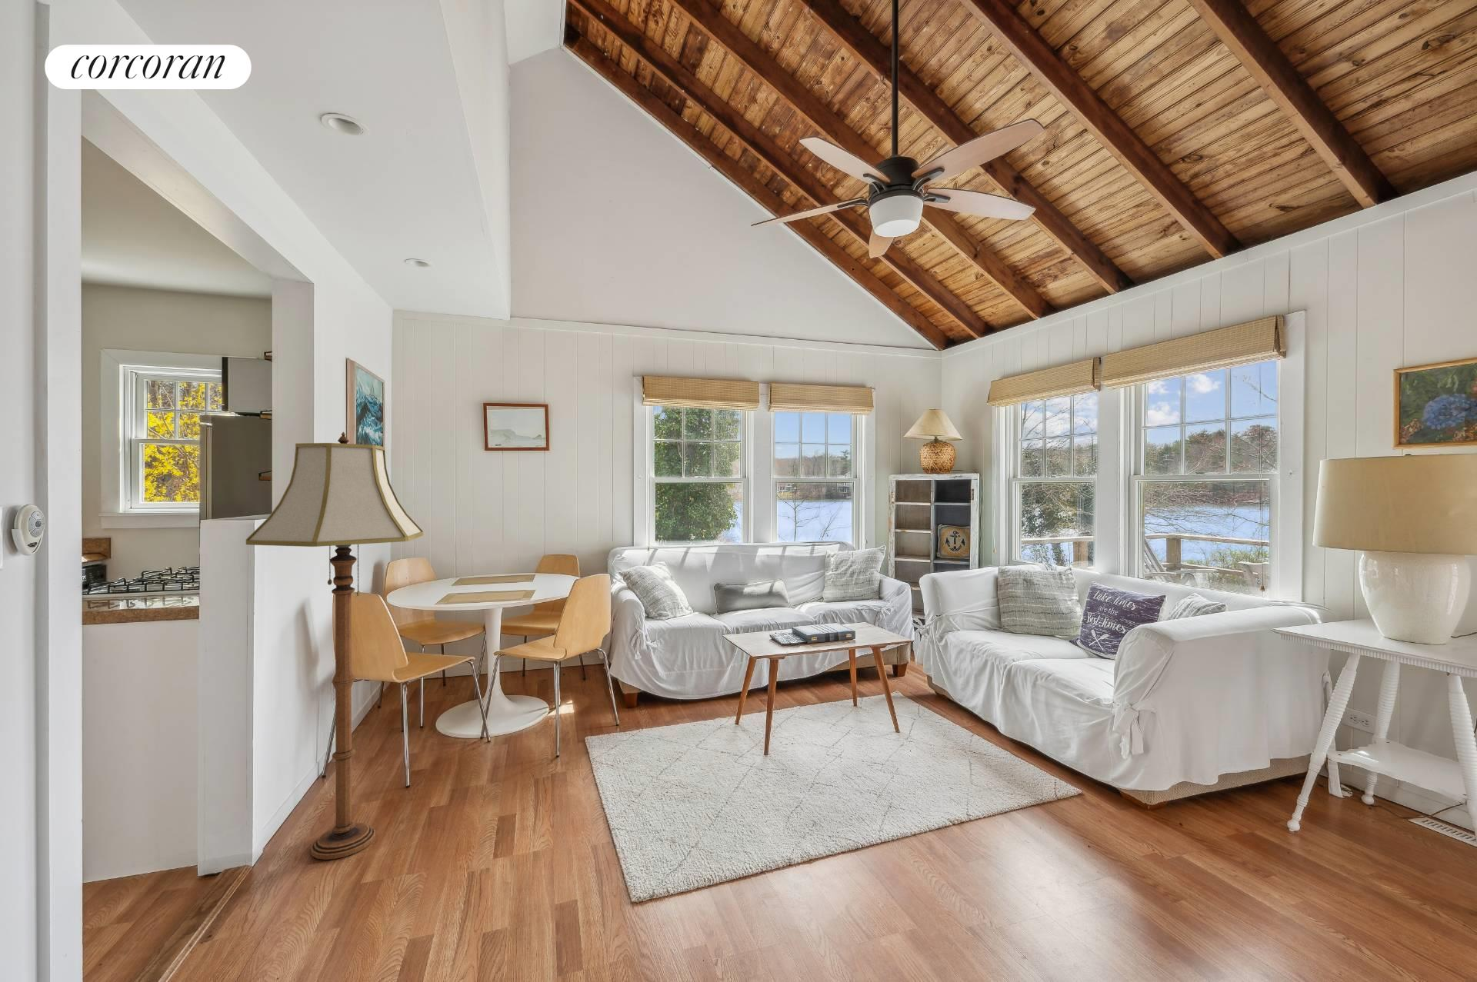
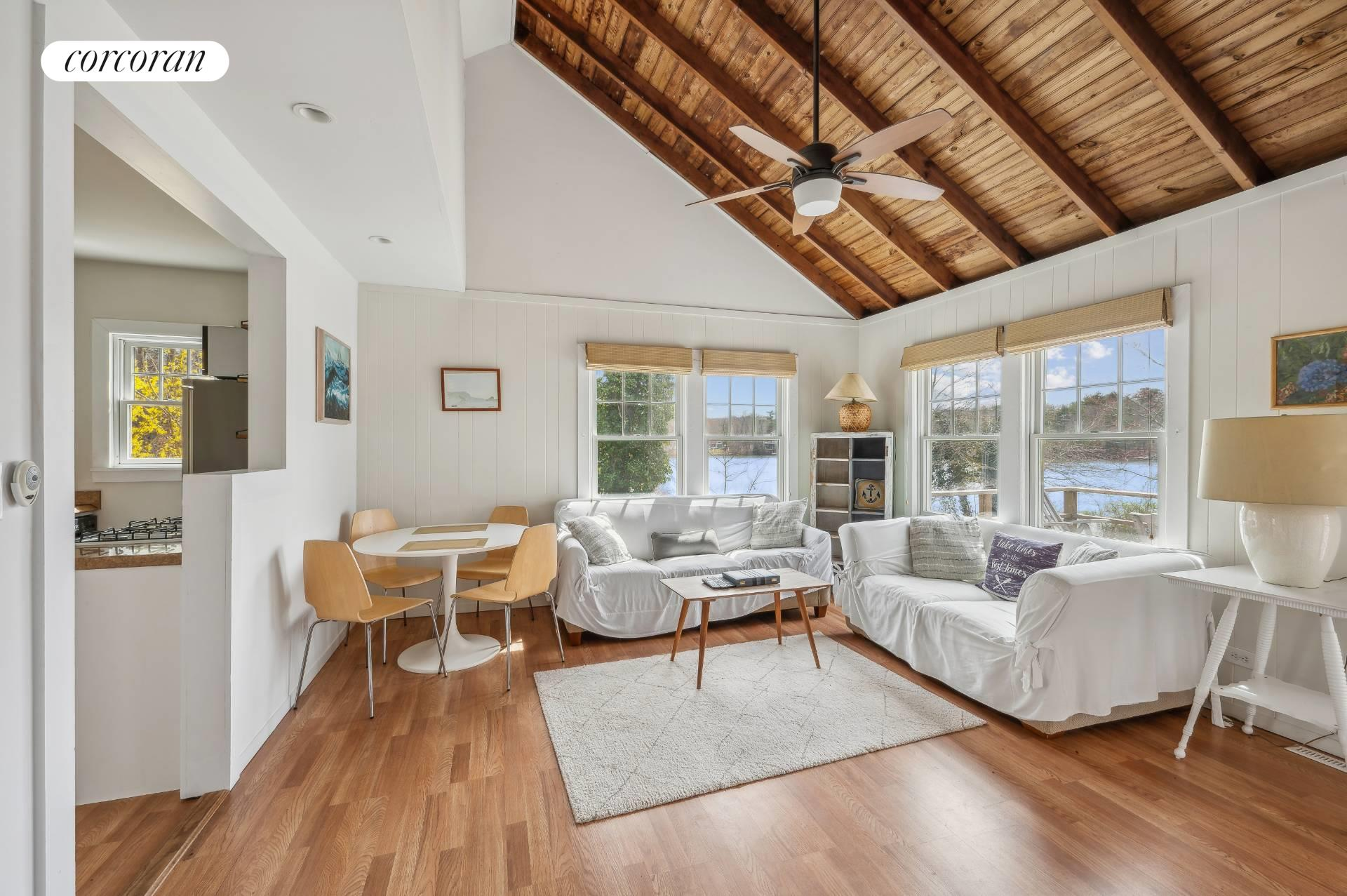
- floor lamp [246,432,424,860]
